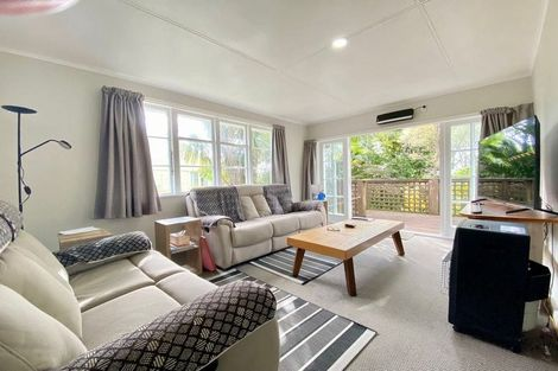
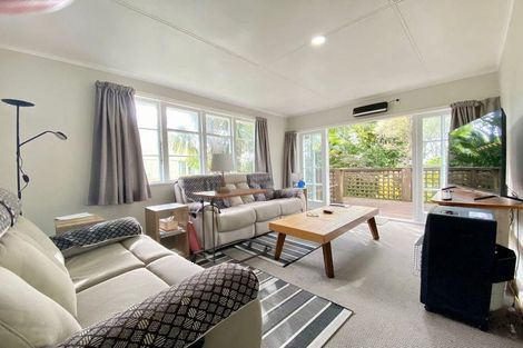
+ side table [189,187,274,266]
+ table lamp [209,152,236,192]
